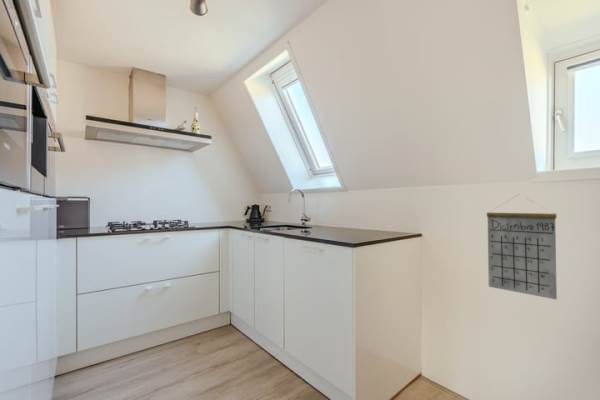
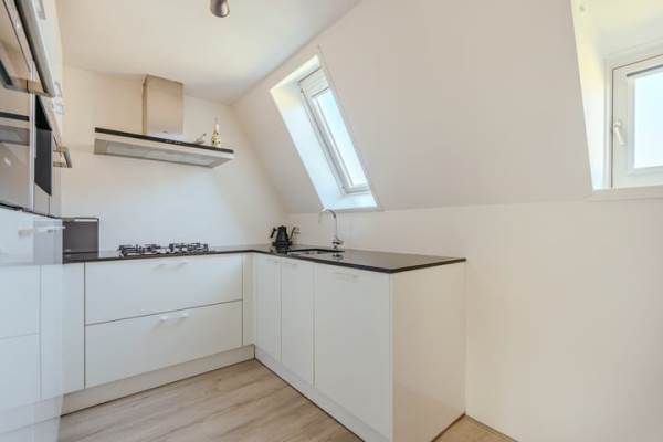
- calendar [486,194,558,301]
